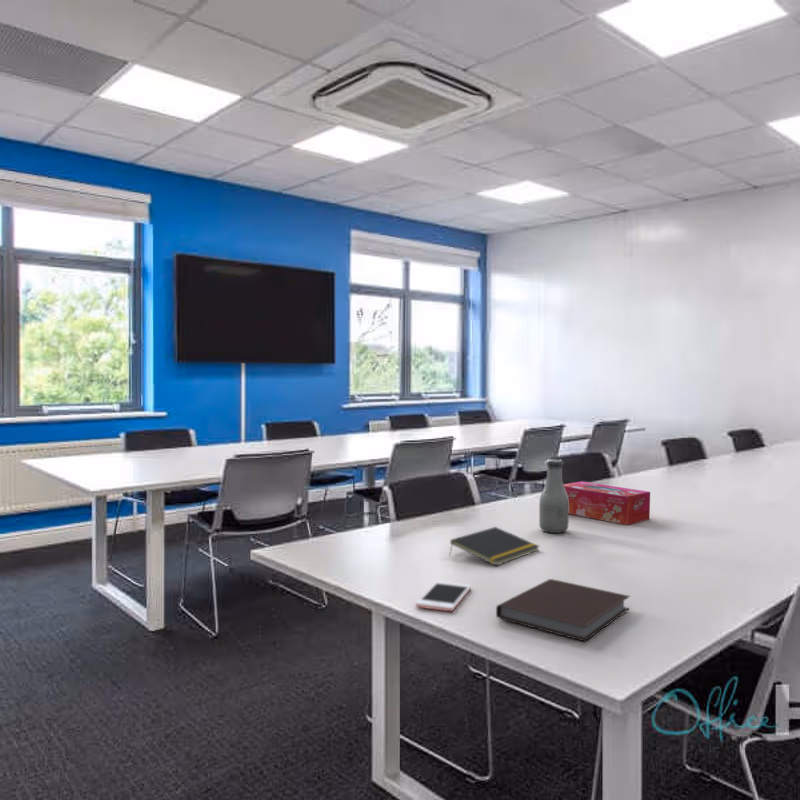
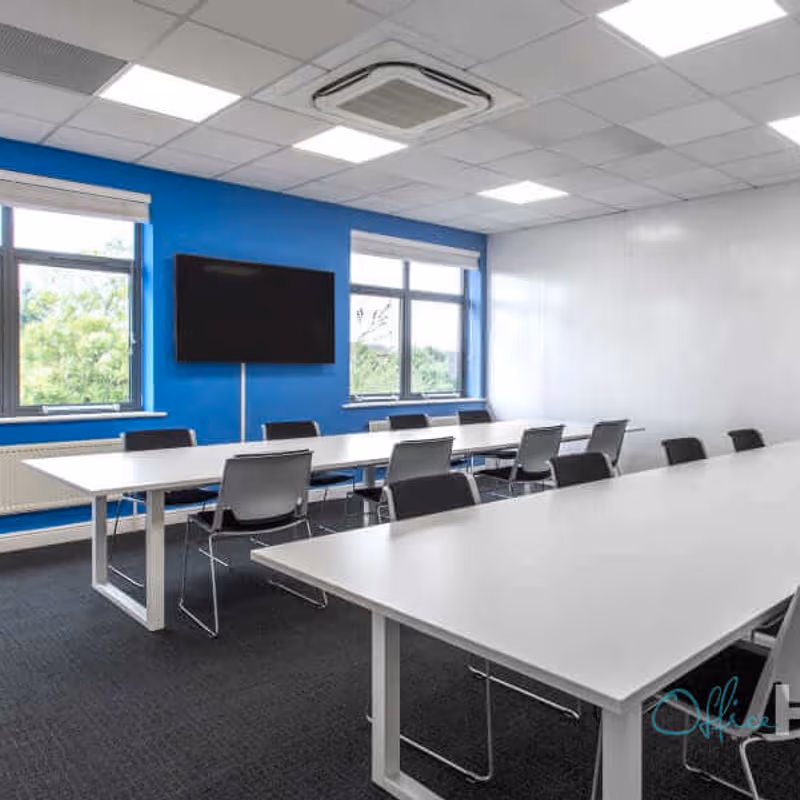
- tissue box [563,480,651,526]
- notebook [495,578,631,643]
- cell phone [415,580,472,612]
- bottle [538,458,570,534]
- notepad [448,526,541,567]
